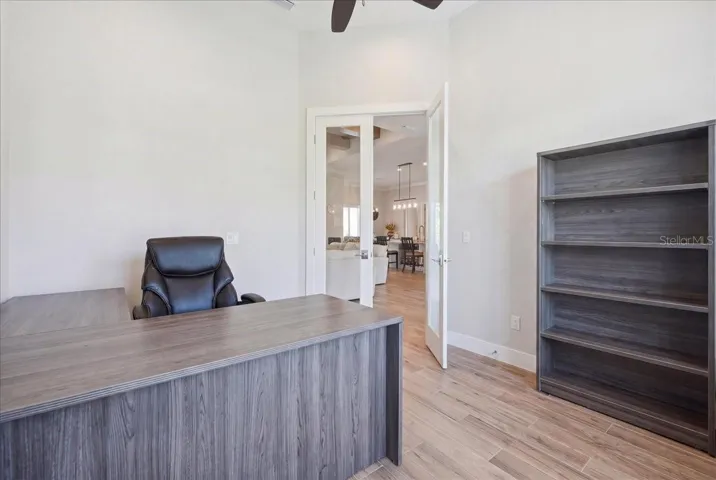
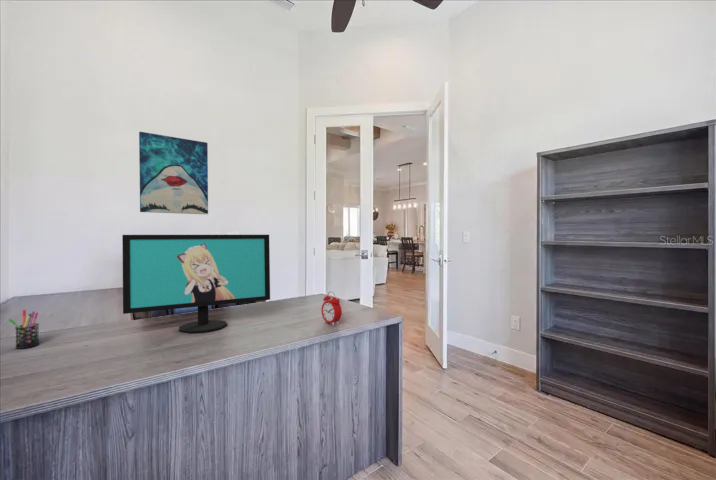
+ pen holder [8,309,40,349]
+ computer monitor [121,234,271,334]
+ wall art [138,131,209,215]
+ alarm clock [320,290,343,327]
